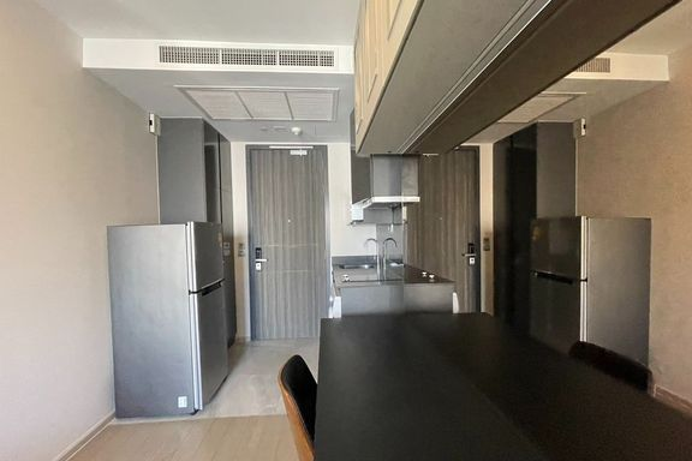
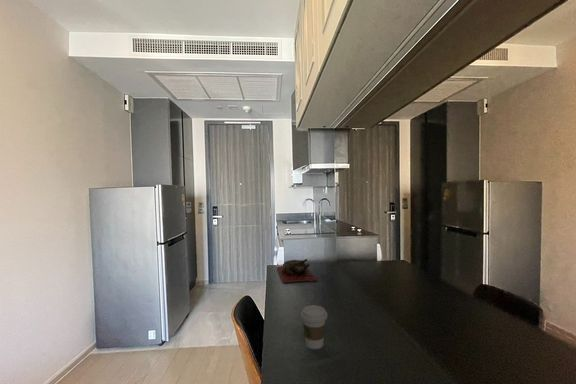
+ cutting board [276,258,319,284]
+ coffee cup [300,304,328,350]
